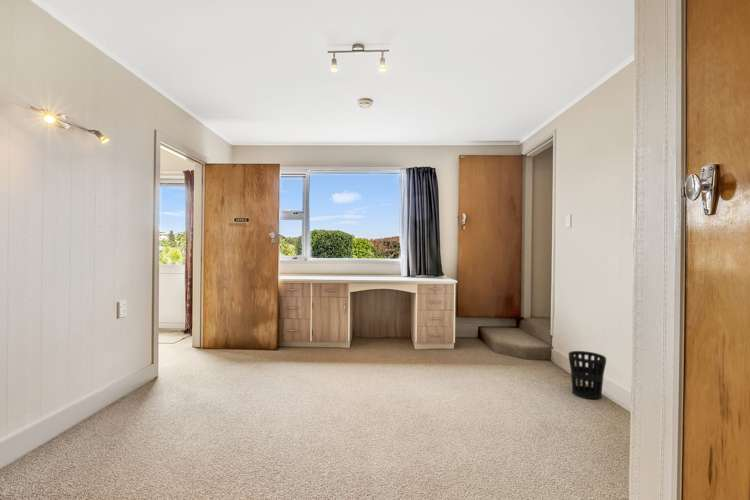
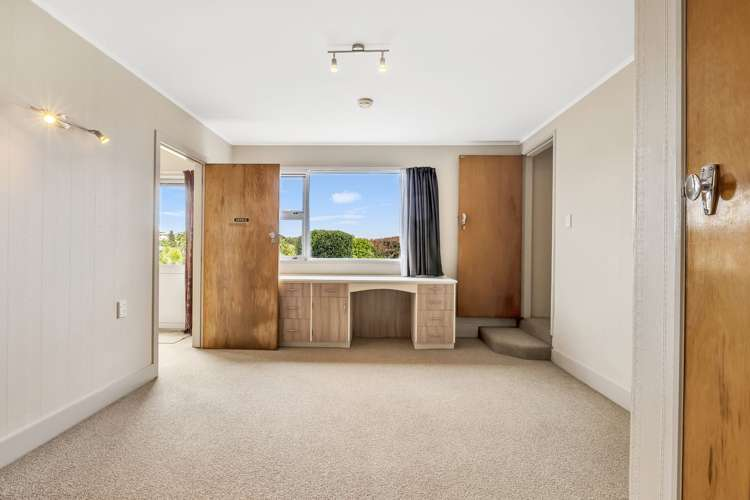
- wastebasket [568,350,607,400]
